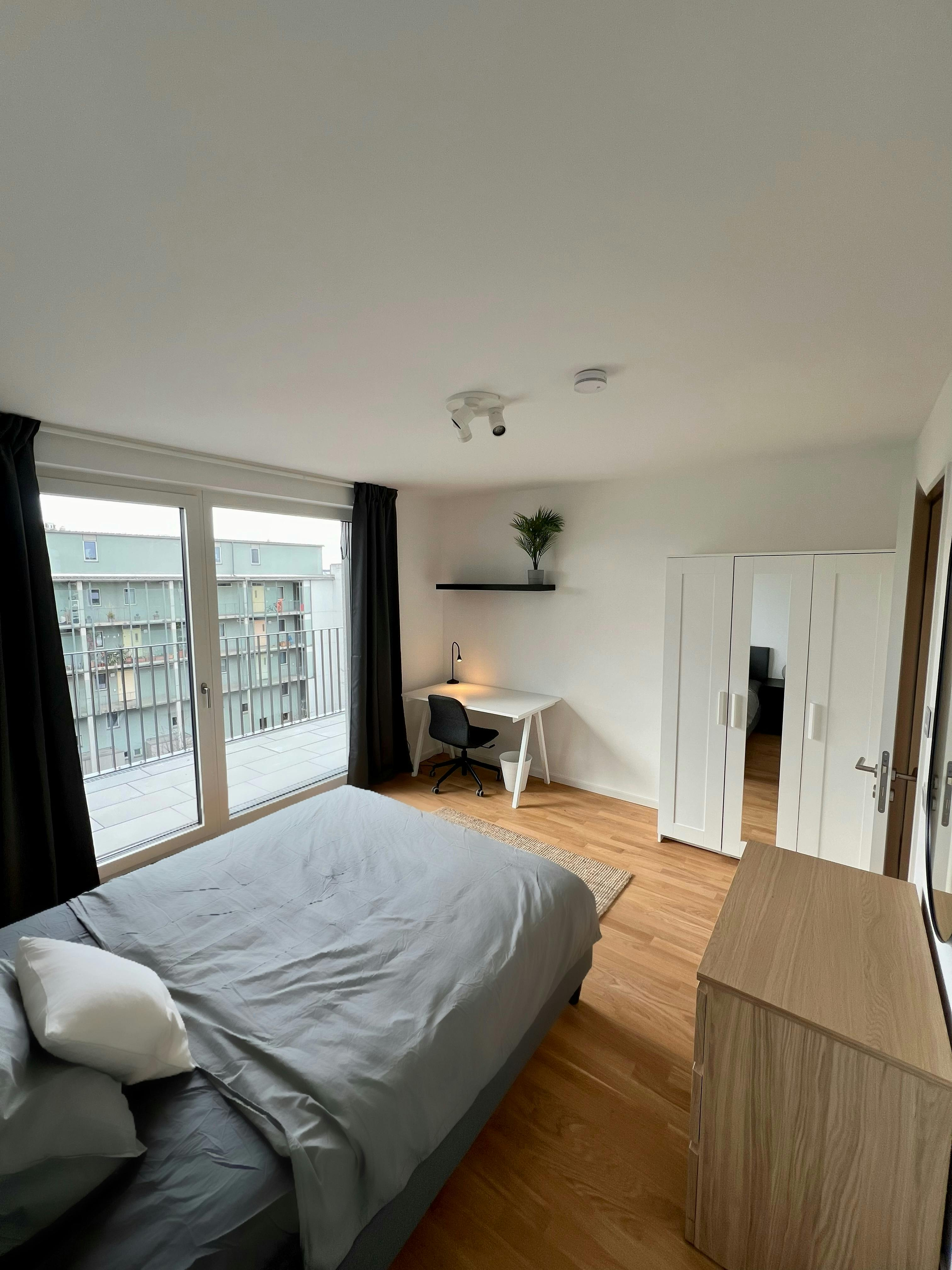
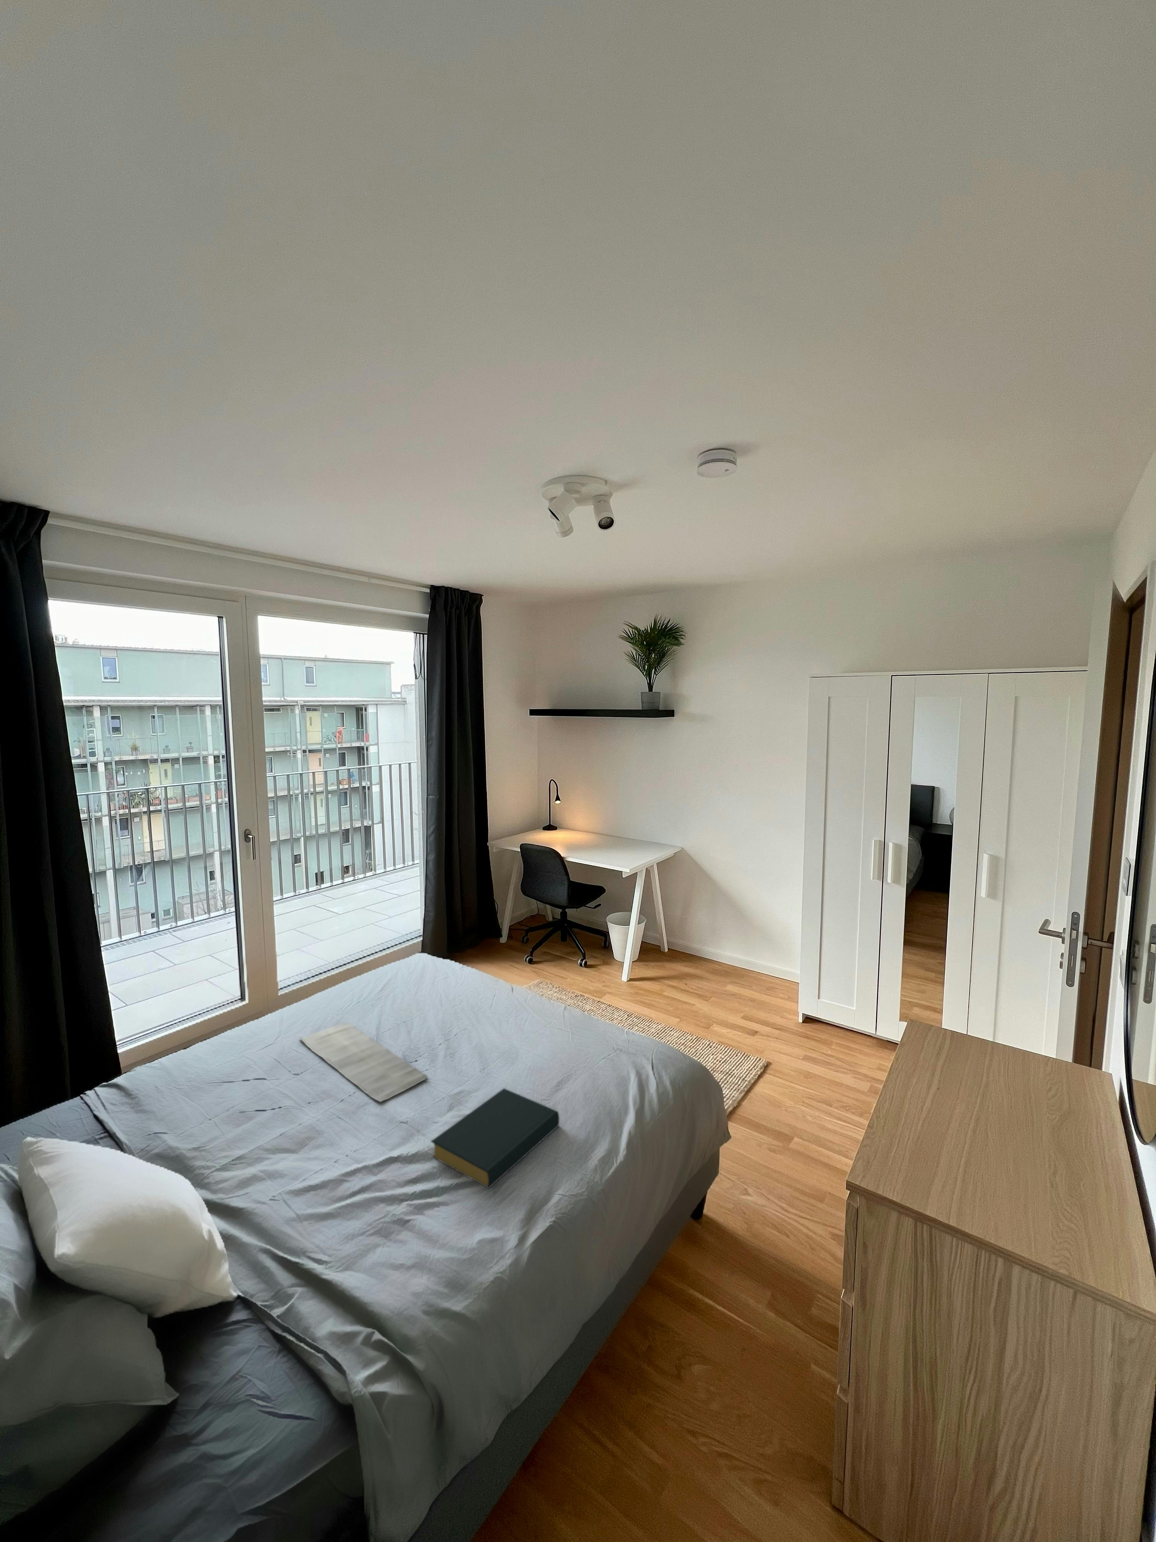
+ hardback book [430,1088,560,1189]
+ bath mat [299,1022,427,1102]
